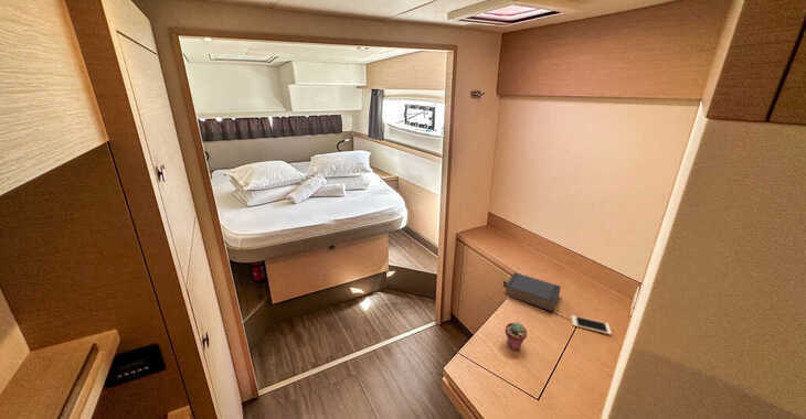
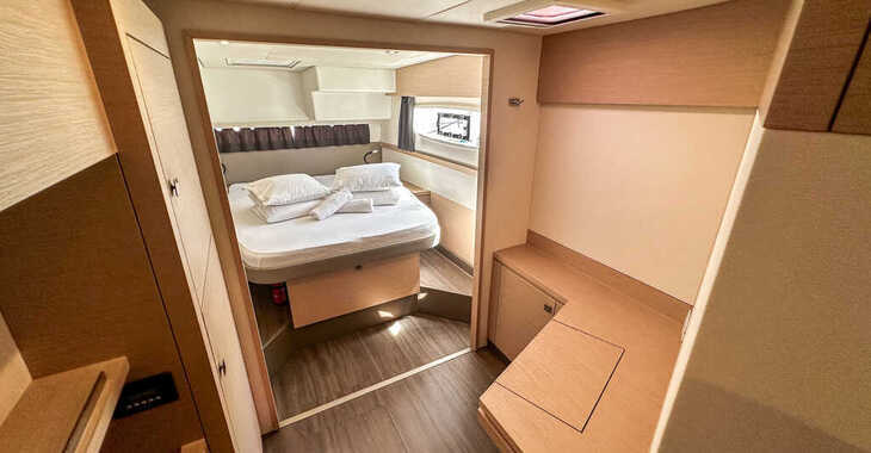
- cell phone [570,314,613,335]
- potted succulent [505,322,528,351]
- book [503,271,562,313]
